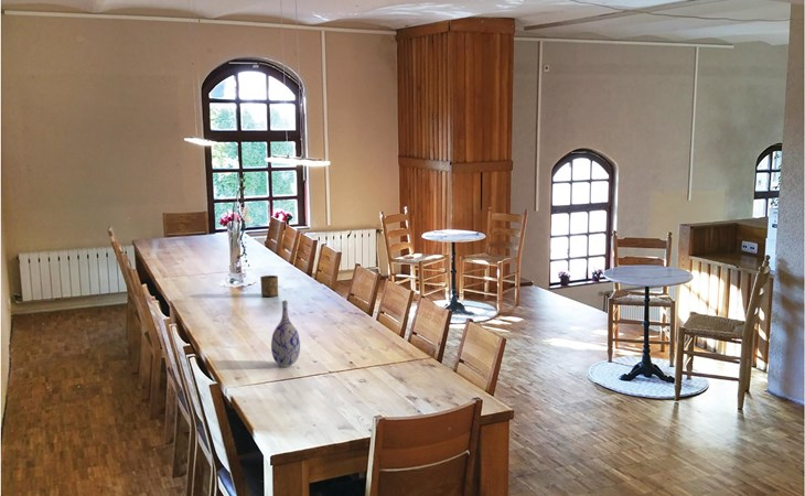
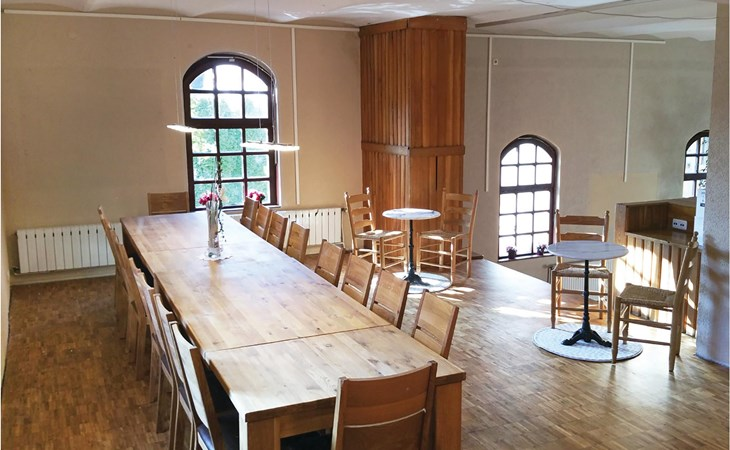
- vase [270,300,301,368]
- cup [259,274,279,298]
